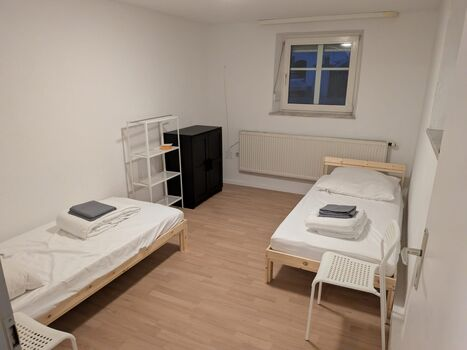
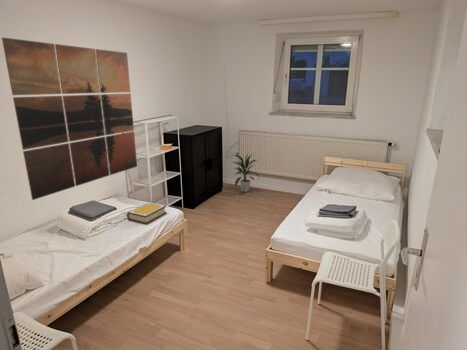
+ wall art [1,37,138,201]
+ book [126,202,168,225]
+ indoor plant [231,153,261,193]
